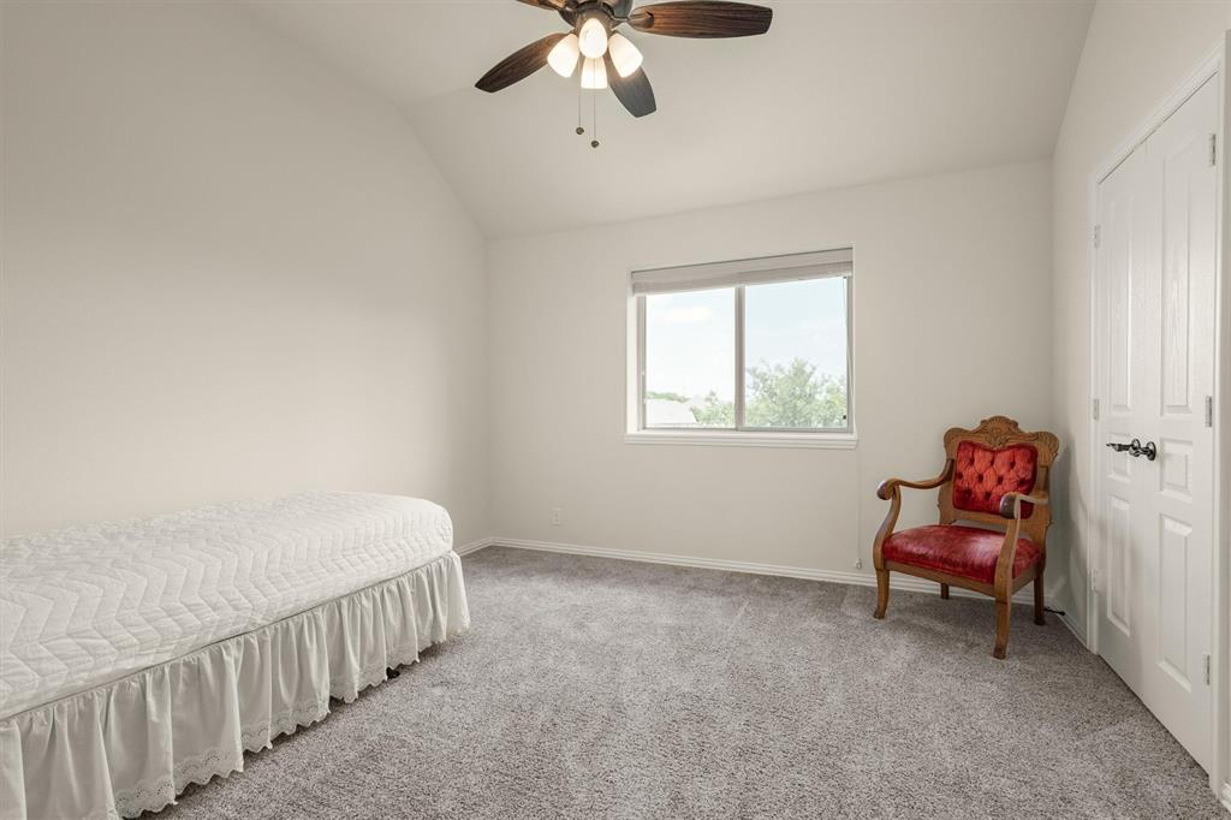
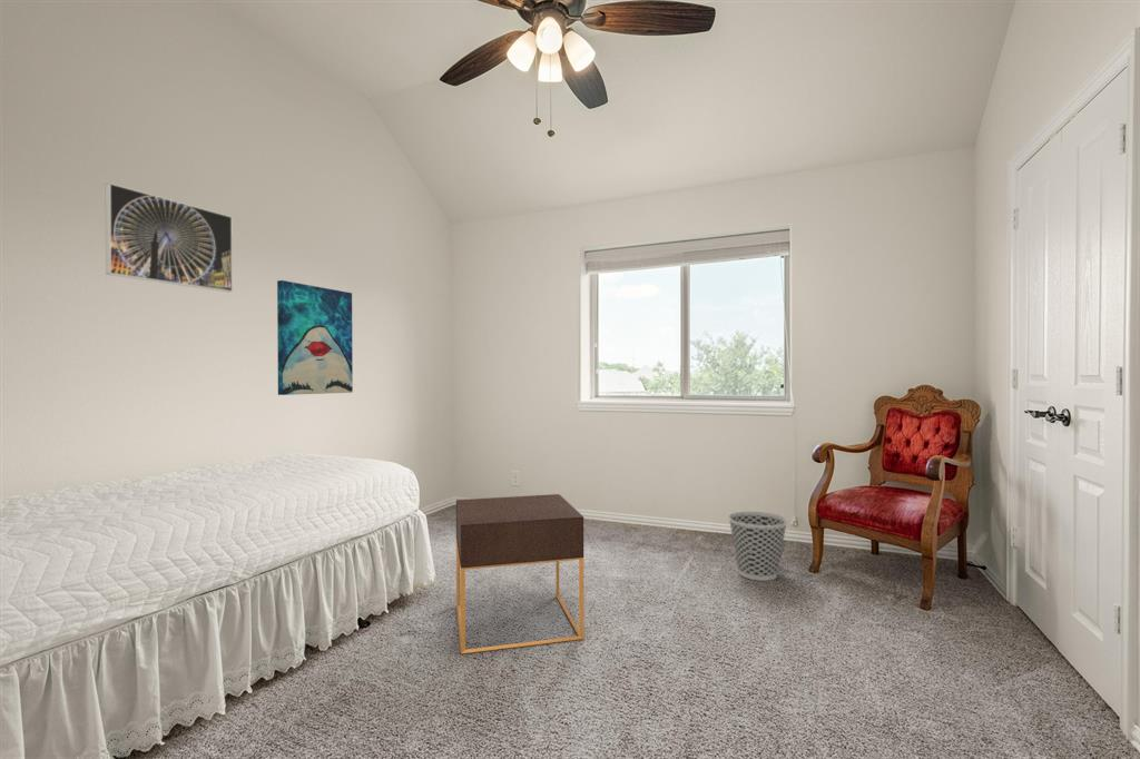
+ wastebasket [727,511,789,582]
+ wall art [276,279,354,396]
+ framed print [105,181,234,293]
+ nightstand [455,493,586,654]
